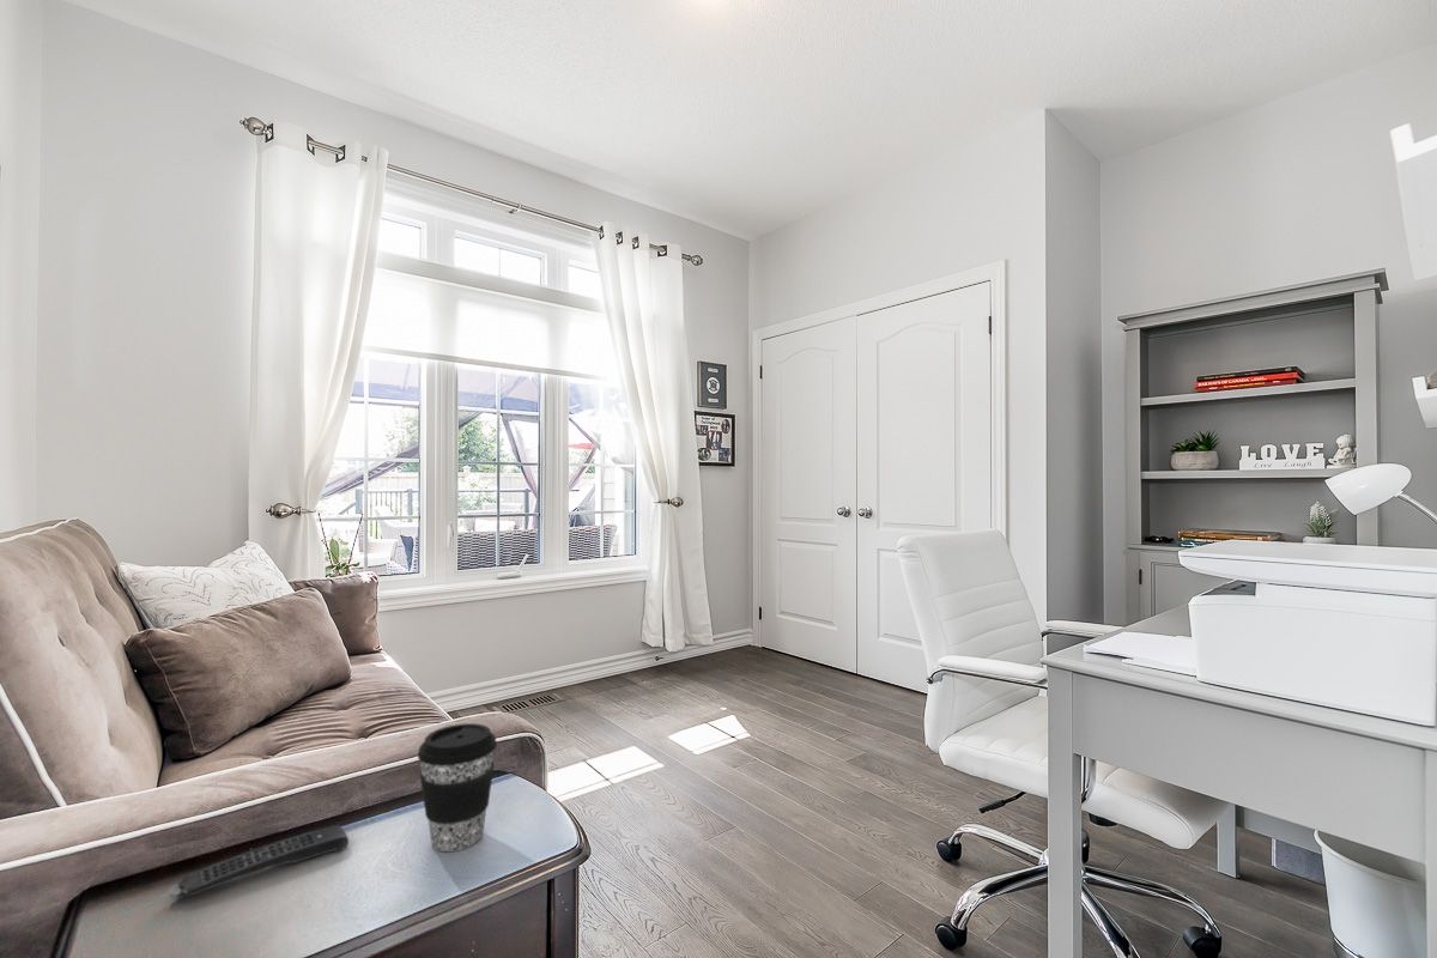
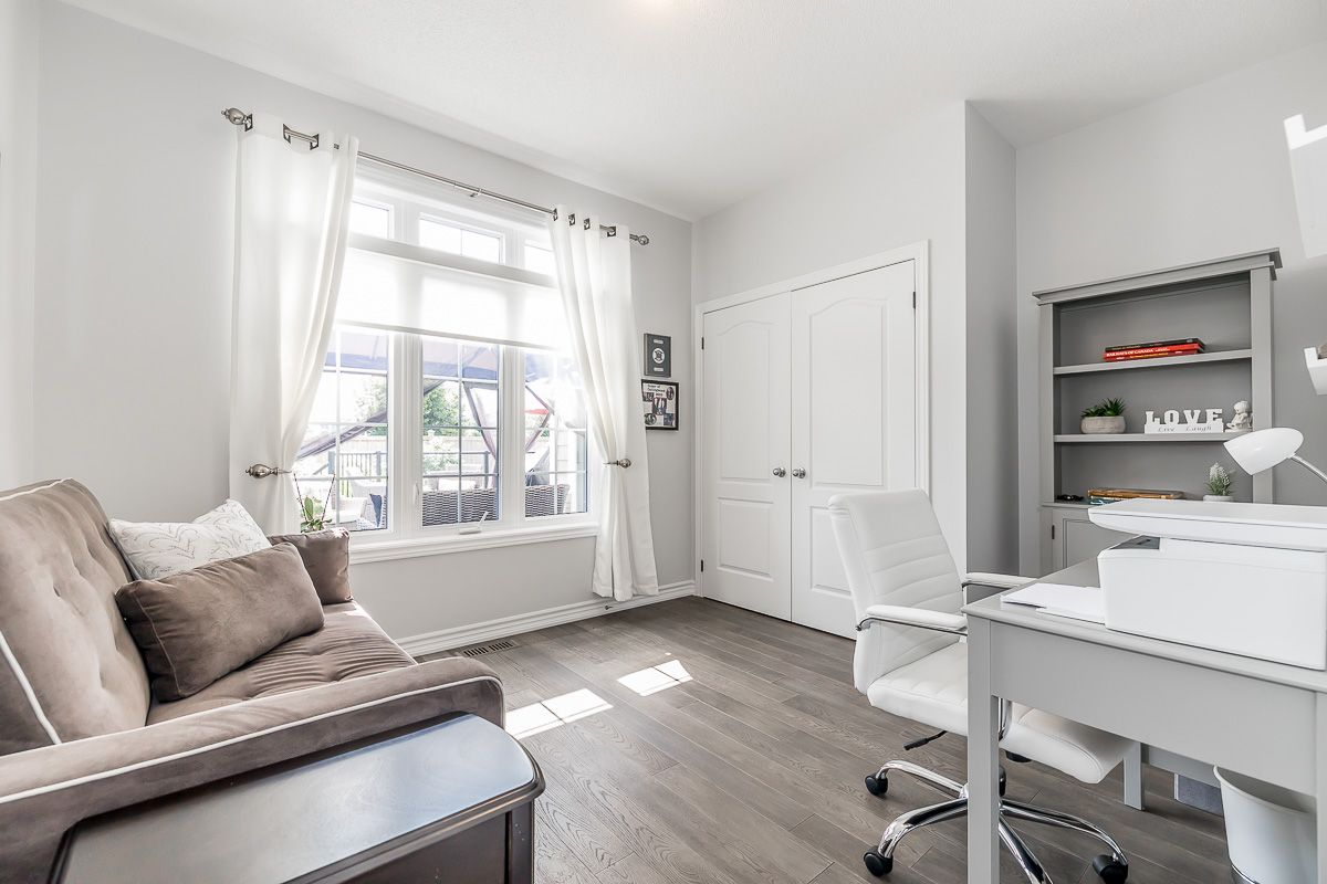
- remote control [166,824,350,901]
- coffee cup [417,722,498,853]
